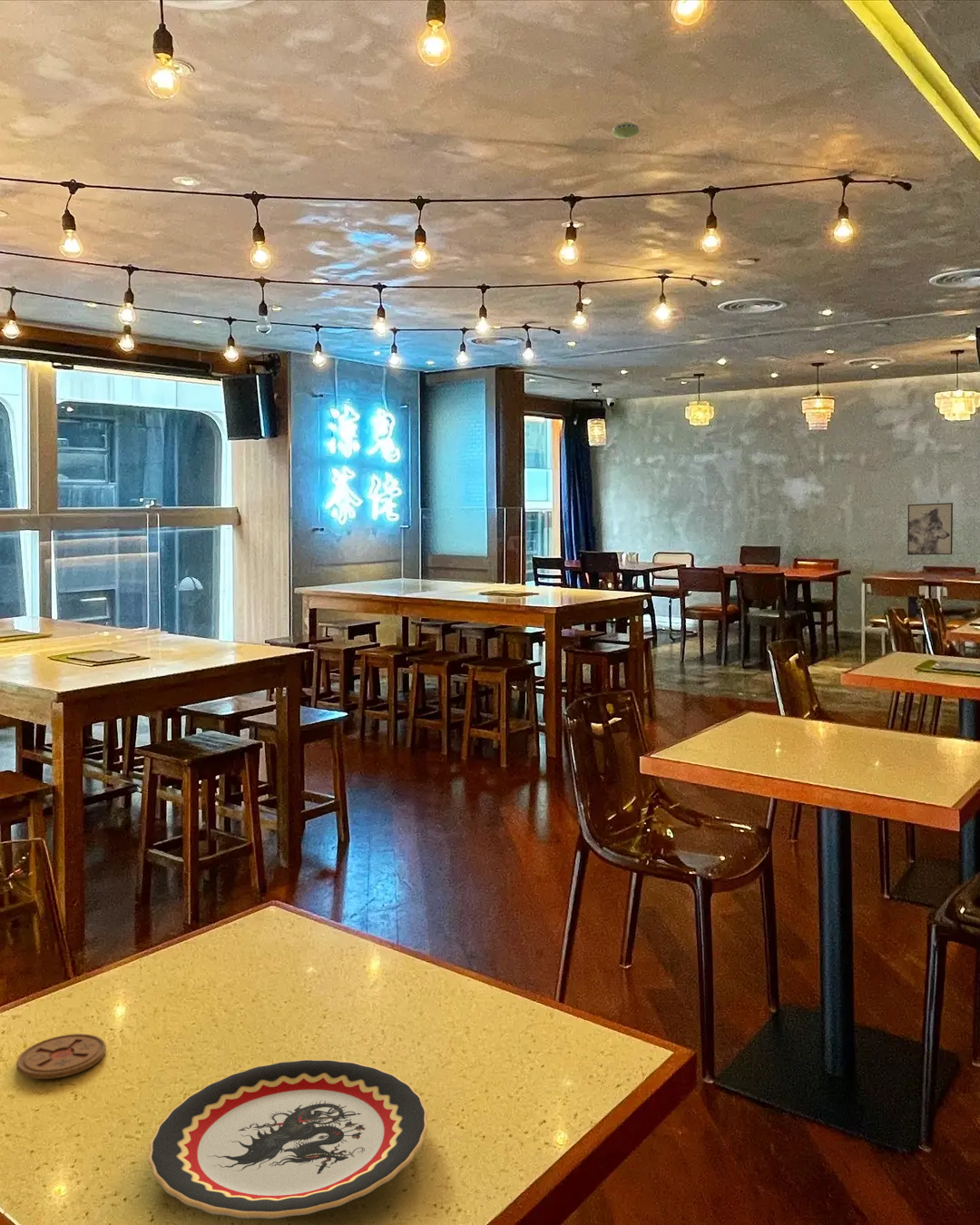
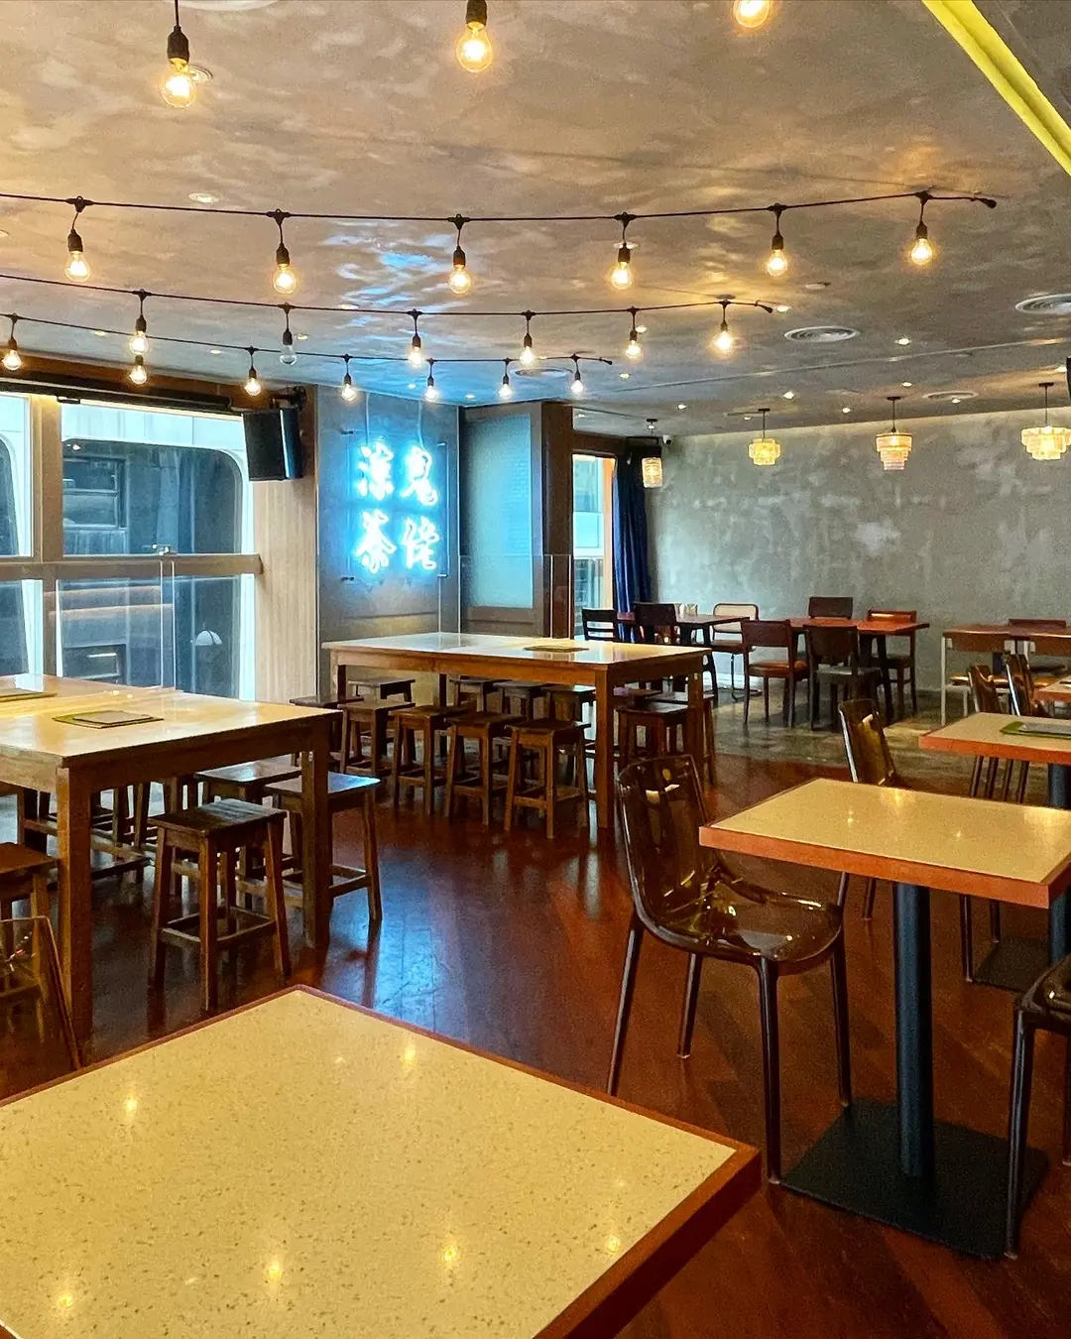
- coaster [15,1033,107,1080]
- smoke detector [612,121,640,140]
- plate [147,1059,428,1220]
- wall art [907,502,954,555]
